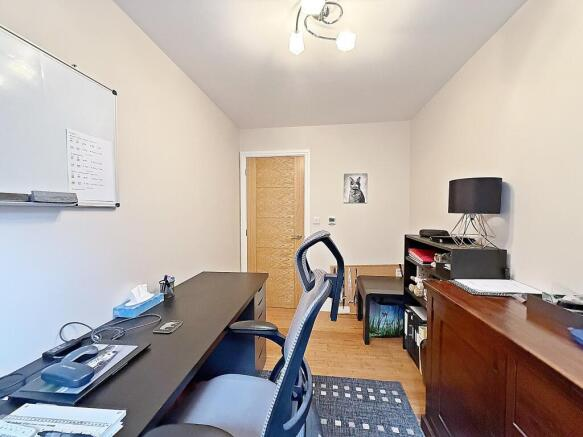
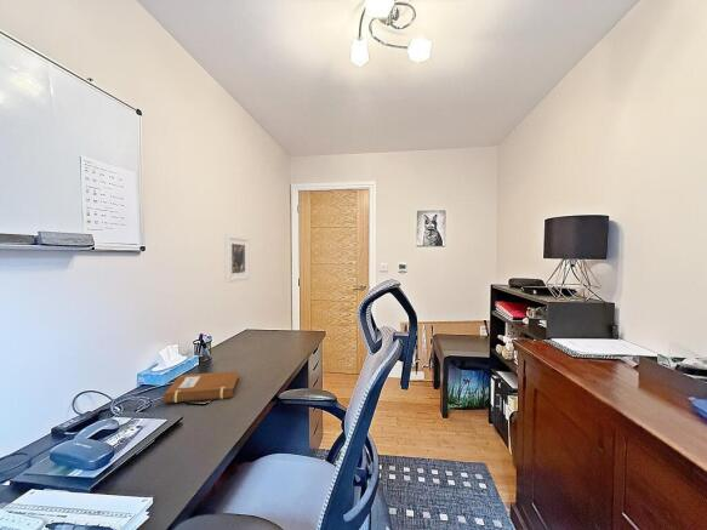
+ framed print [224,234,250,284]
+ notebook [163,370,240,404]
